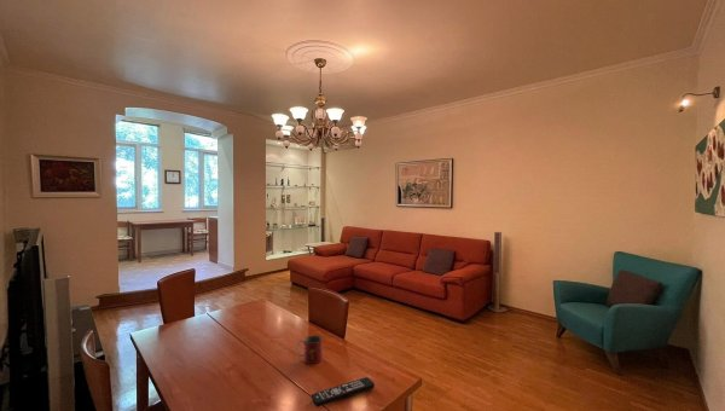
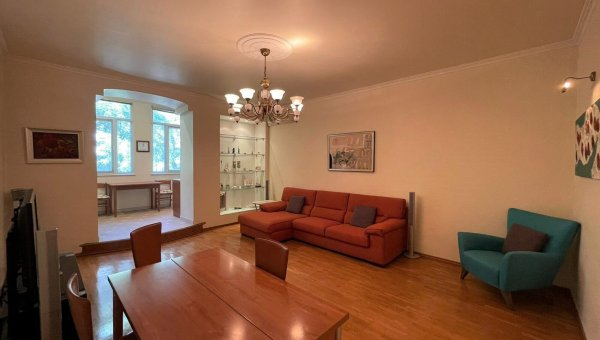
- remote control [311,376,376,407]
- mug [296,334,324,365]
